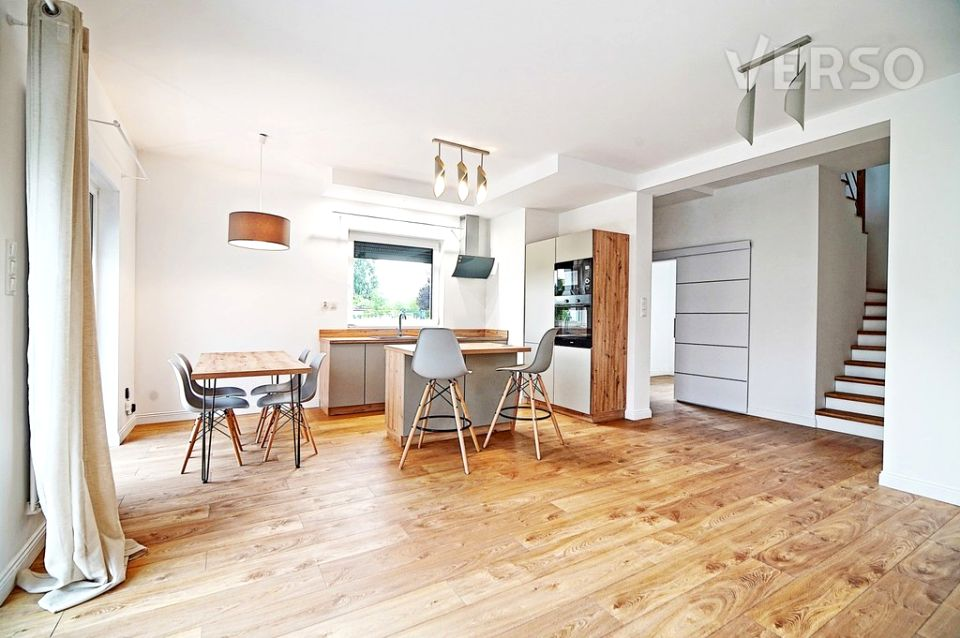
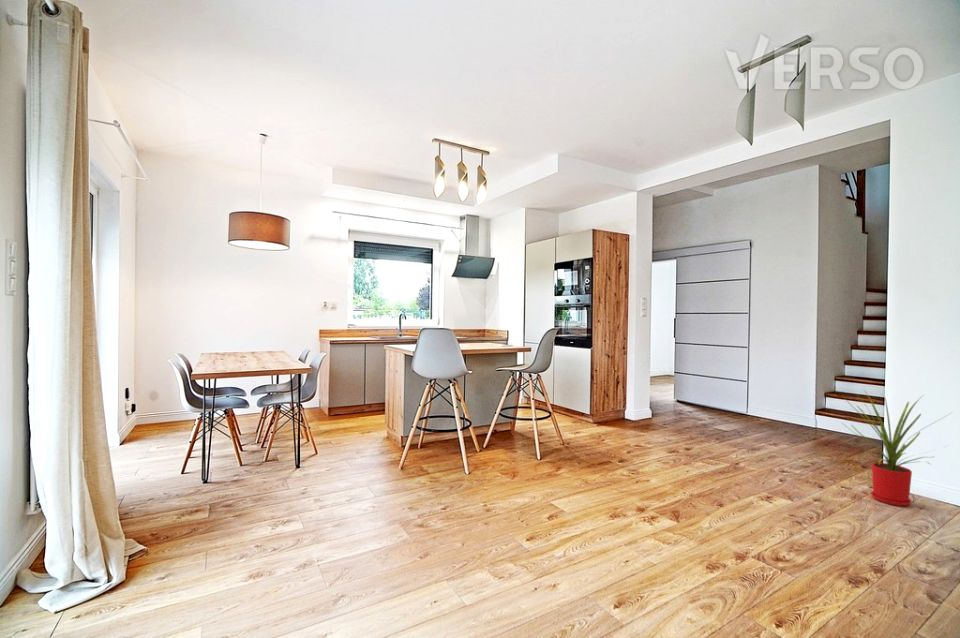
+ house plant [840,388,952,507]
